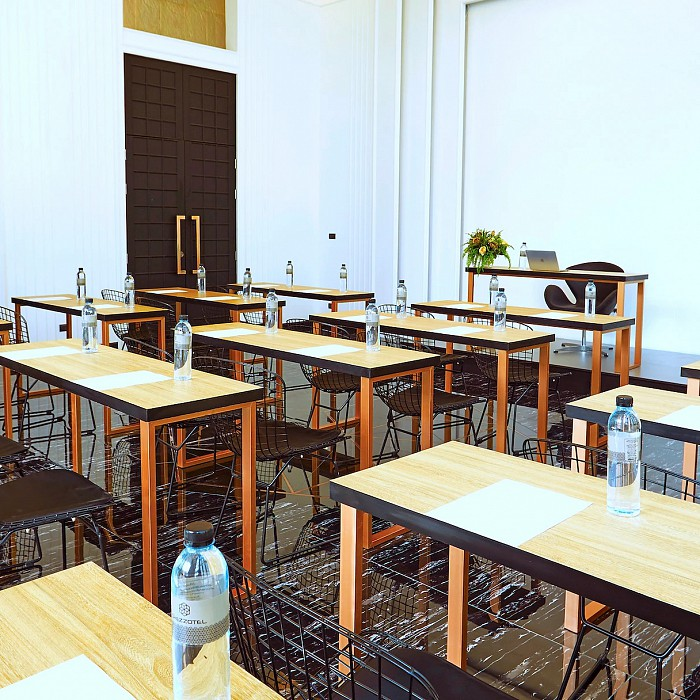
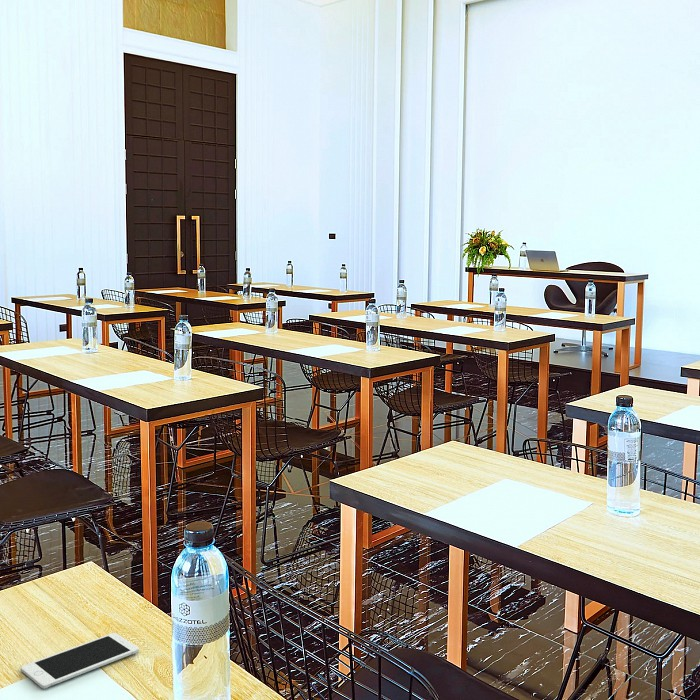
+ cell phone [20,632,140,690]
